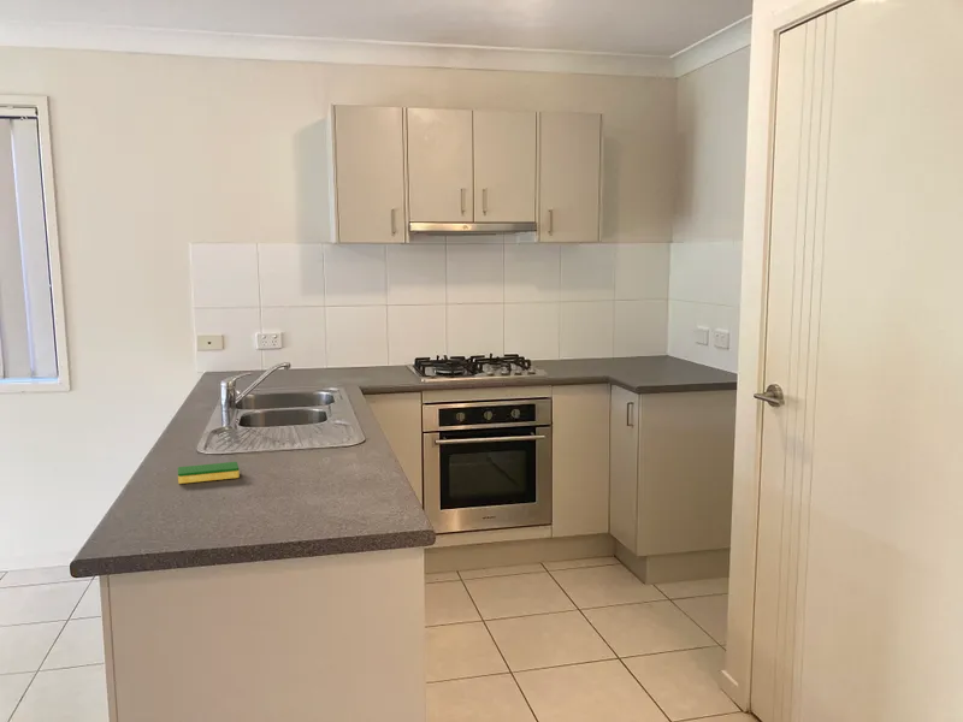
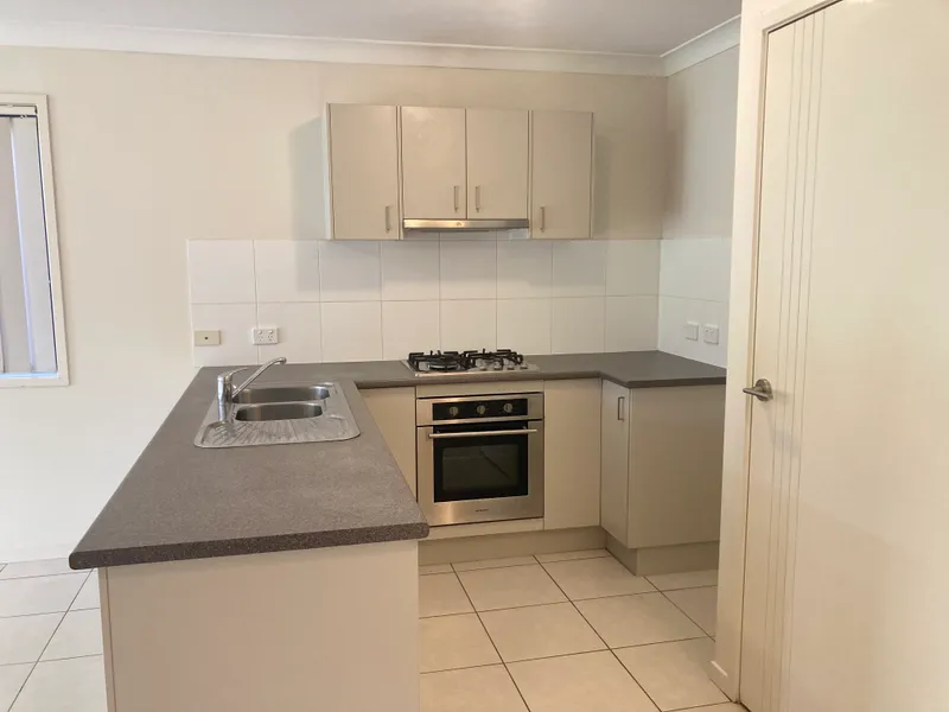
- dish sponge [177,461,241,485]
